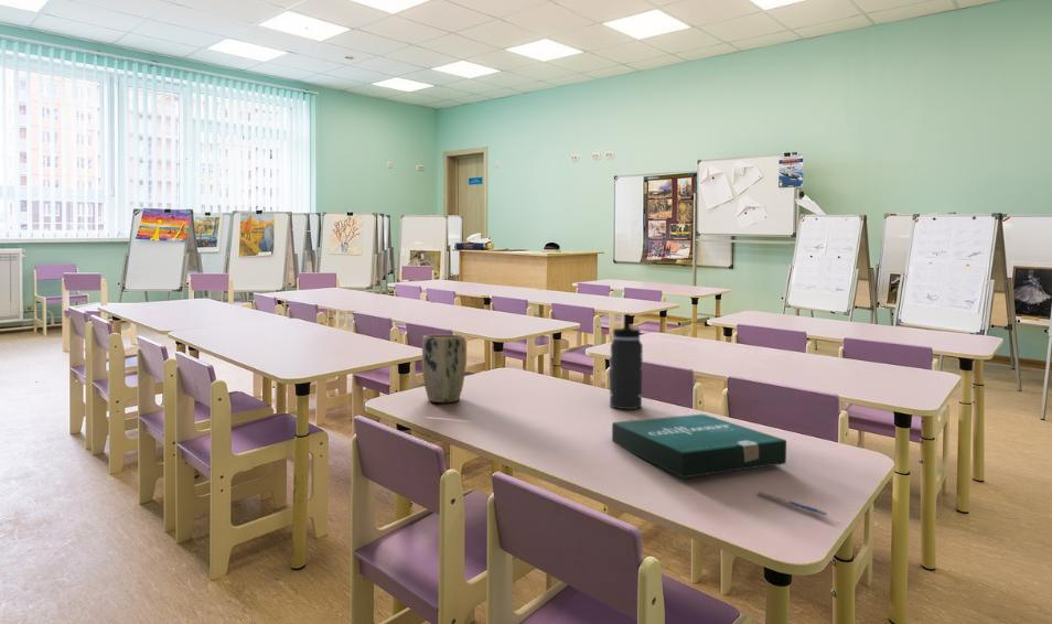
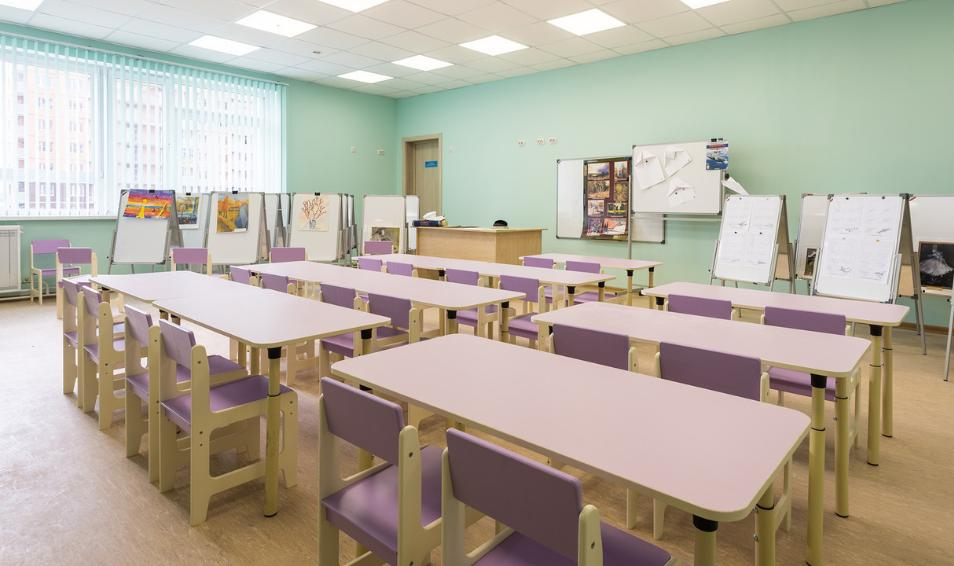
- pen [756,491,828,517]
- thermos bottle [609,313,644,410]
- plant pot [421,333,466,404]
- pizza box [611,413,787,478]
